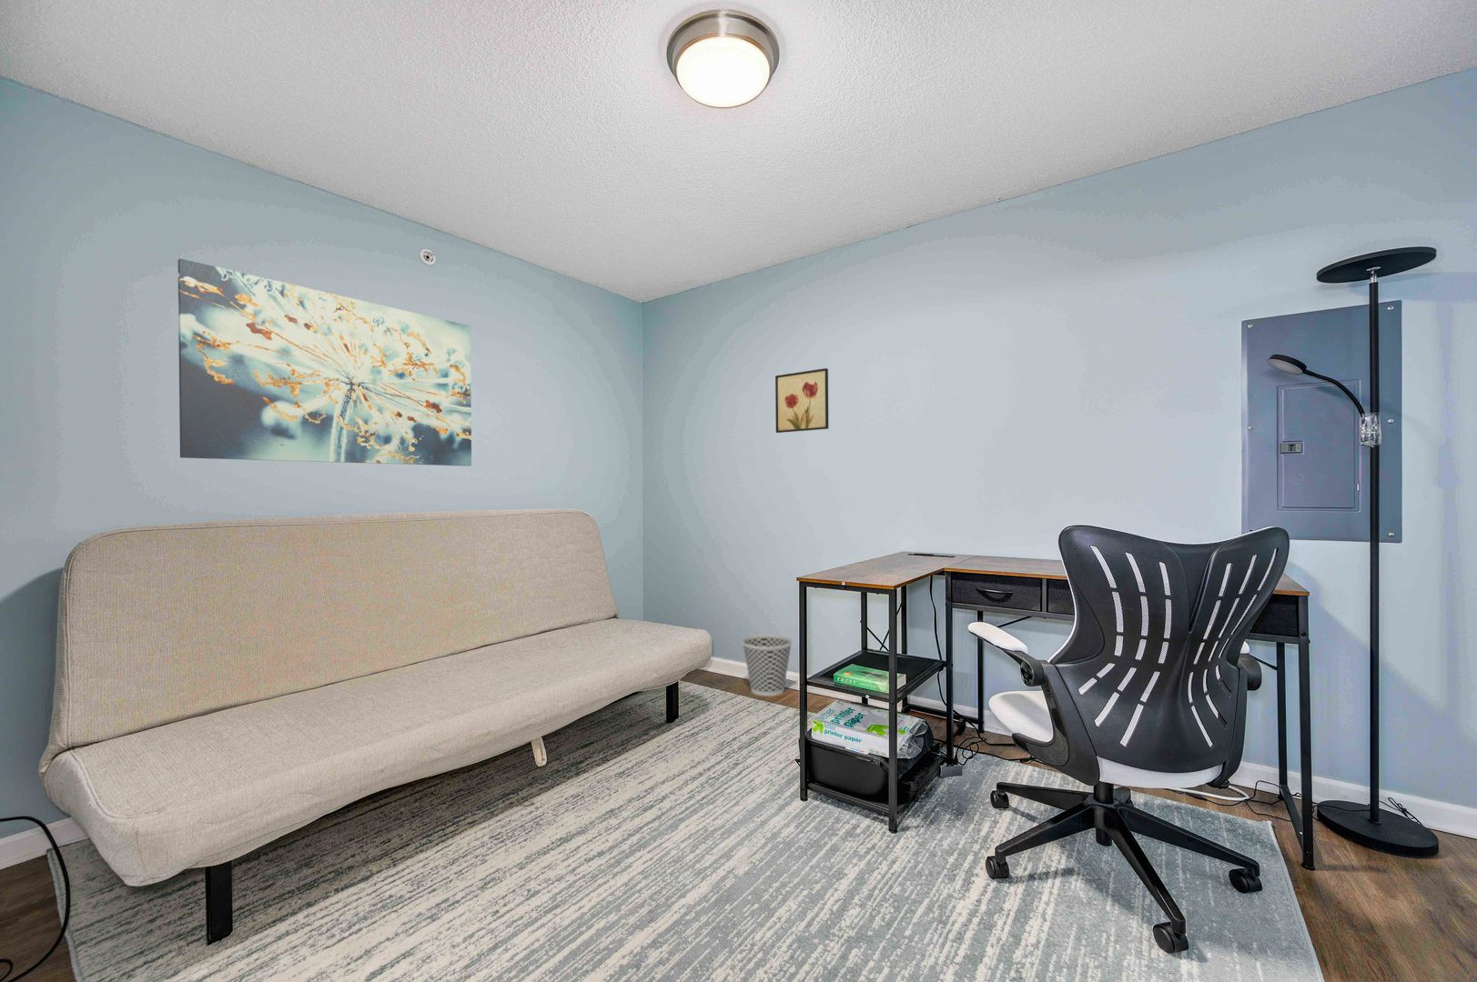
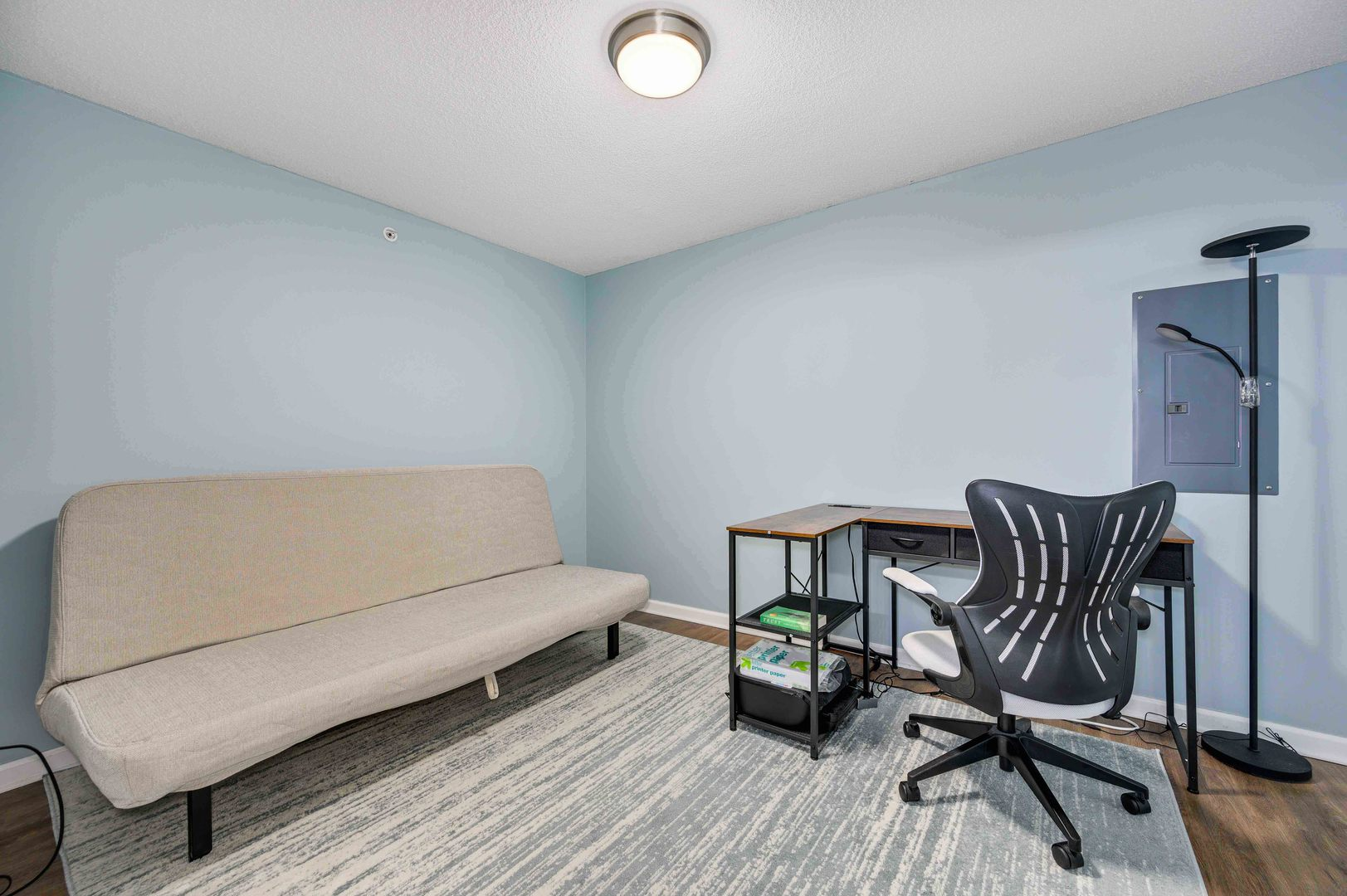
- wall art [774,367,829,434]
- wall art [177,258,473,467]
- wastebasket [741,632,794,696]
